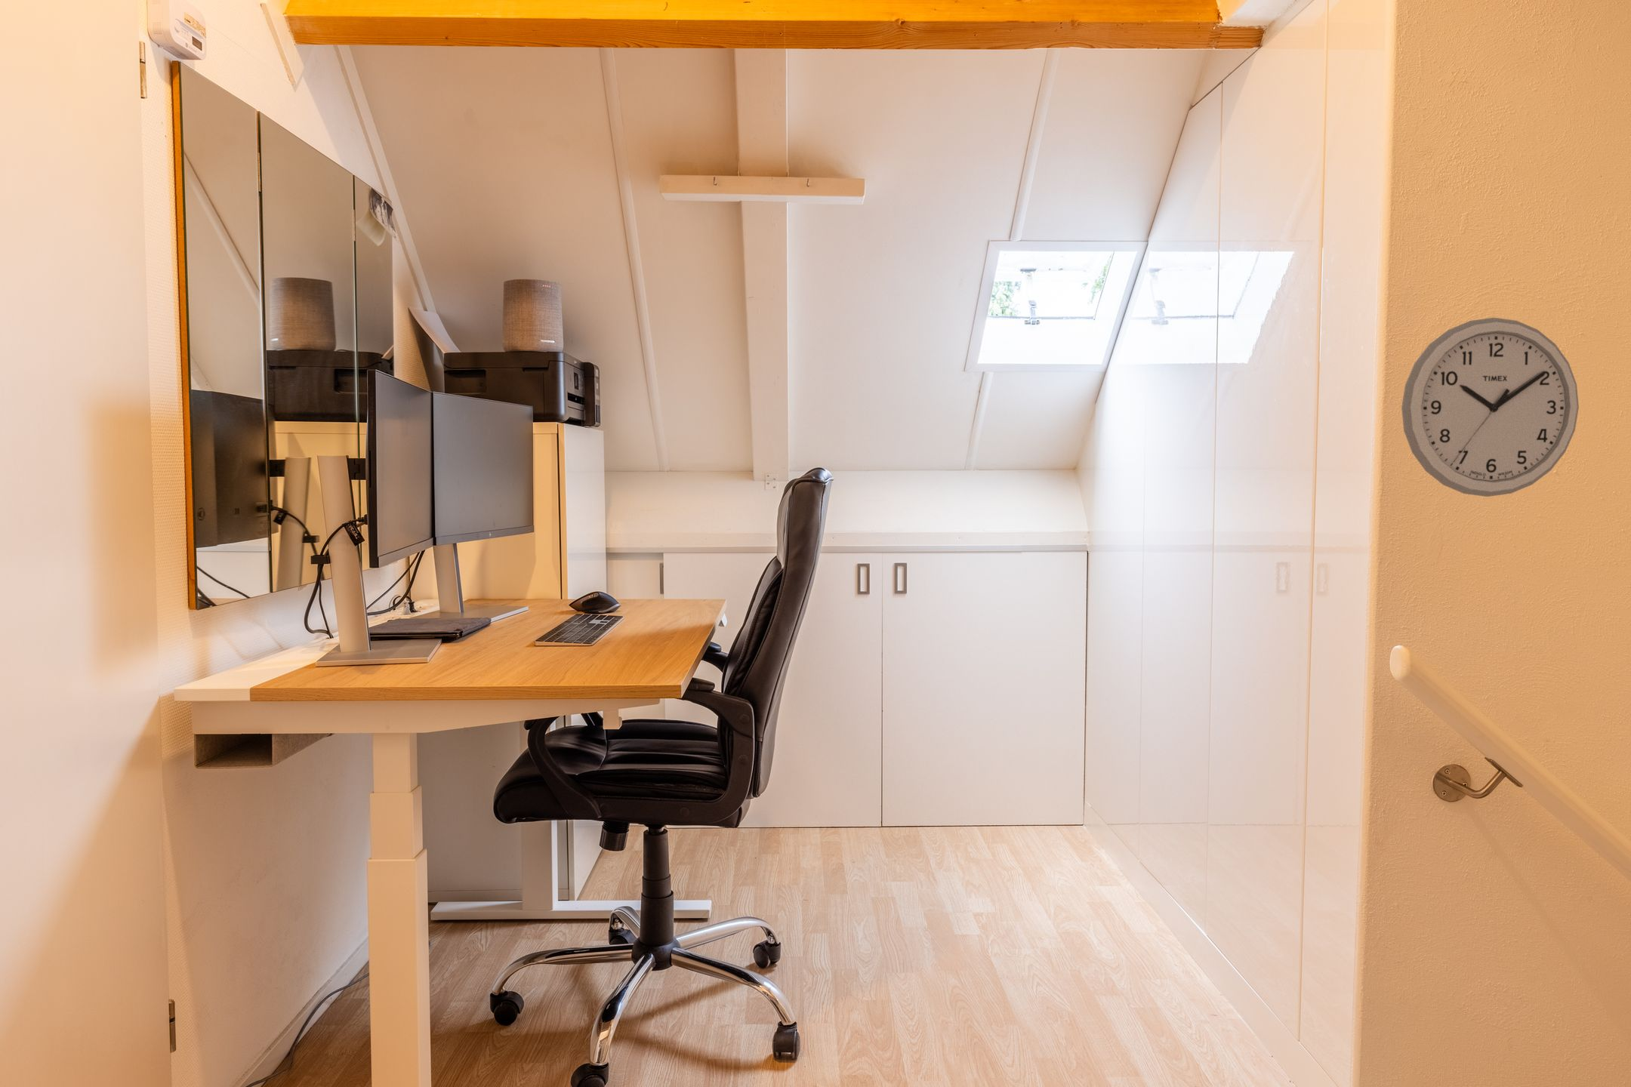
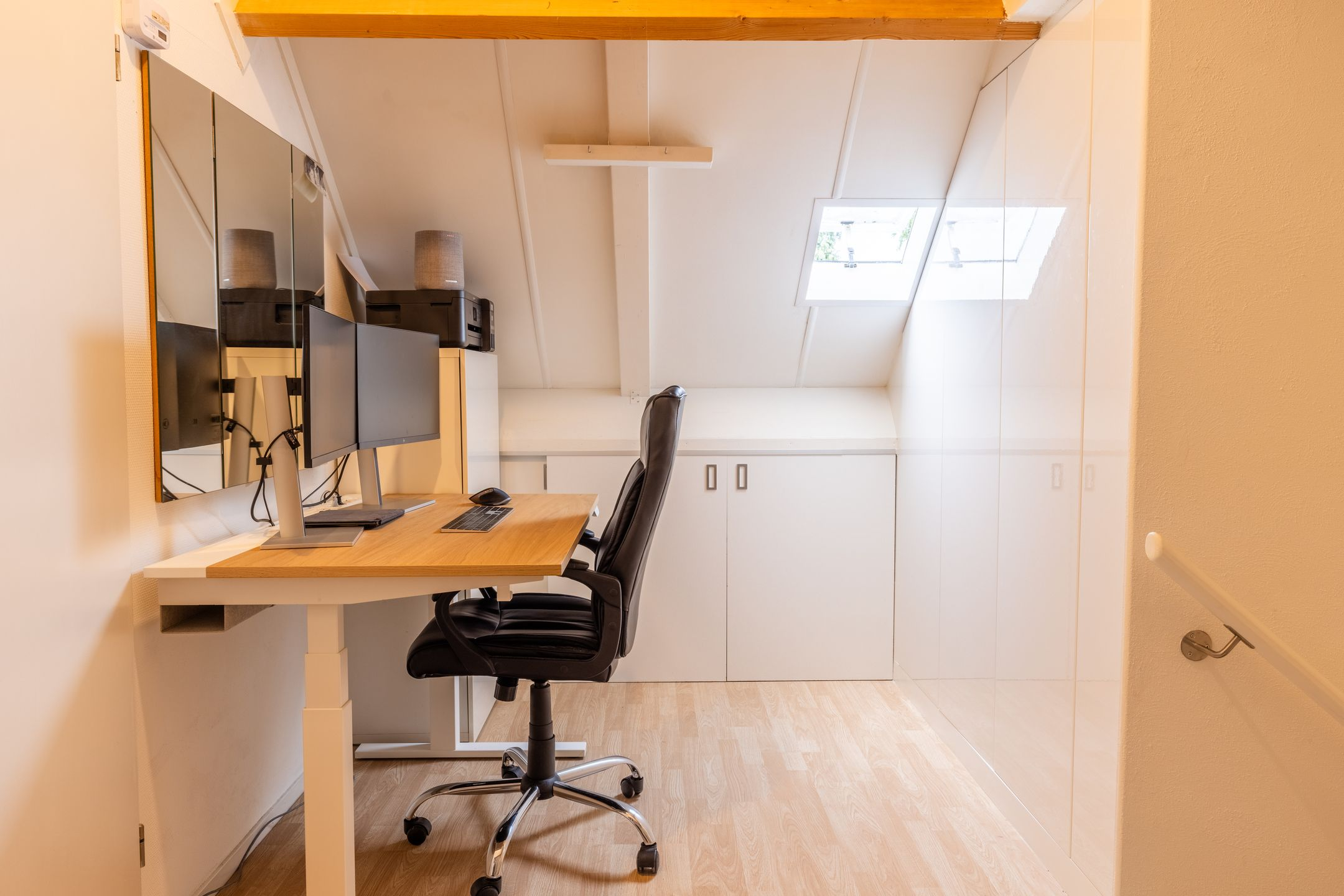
- wall clock [1400,317,1580,497]
